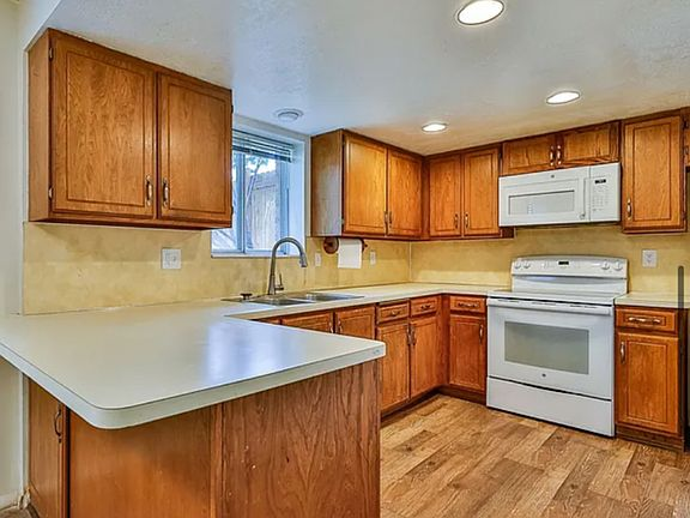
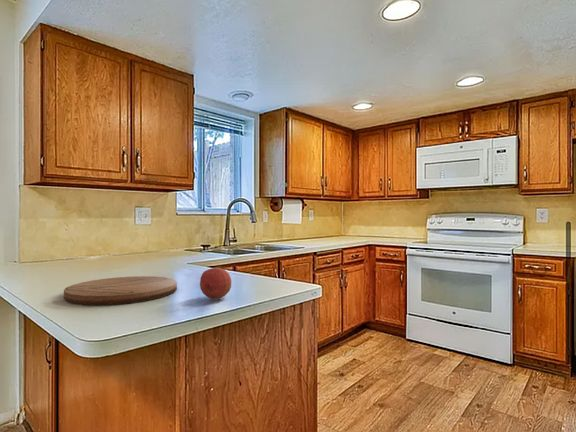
+ cutting board [63,275,178,306]
+ fruit [199,266,232,300]
